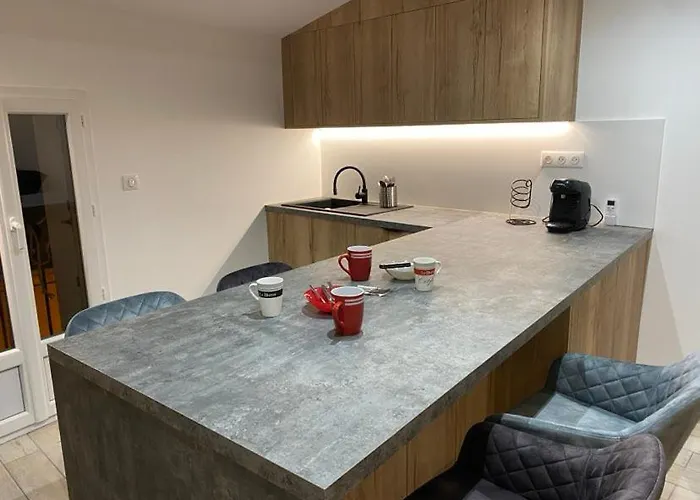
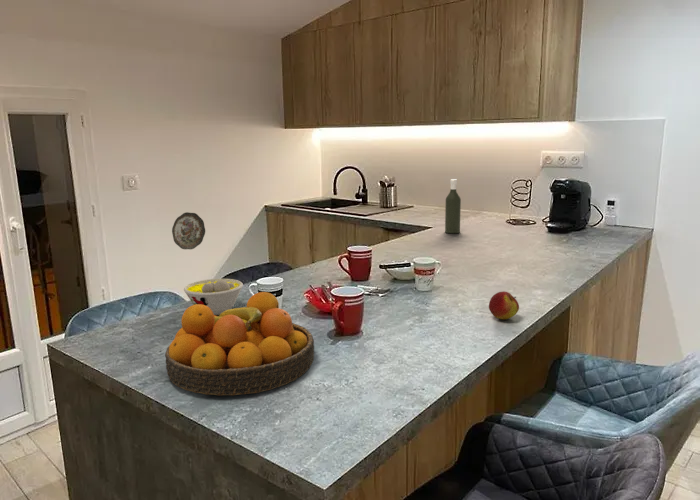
+ fruit bowl [164,291,315,396]
+ decorative plate [171,211,206,250]
+ bowl [183,278,244,316]
+ bottle [444,178,462,234]
+ apple [488,290,520,320]
